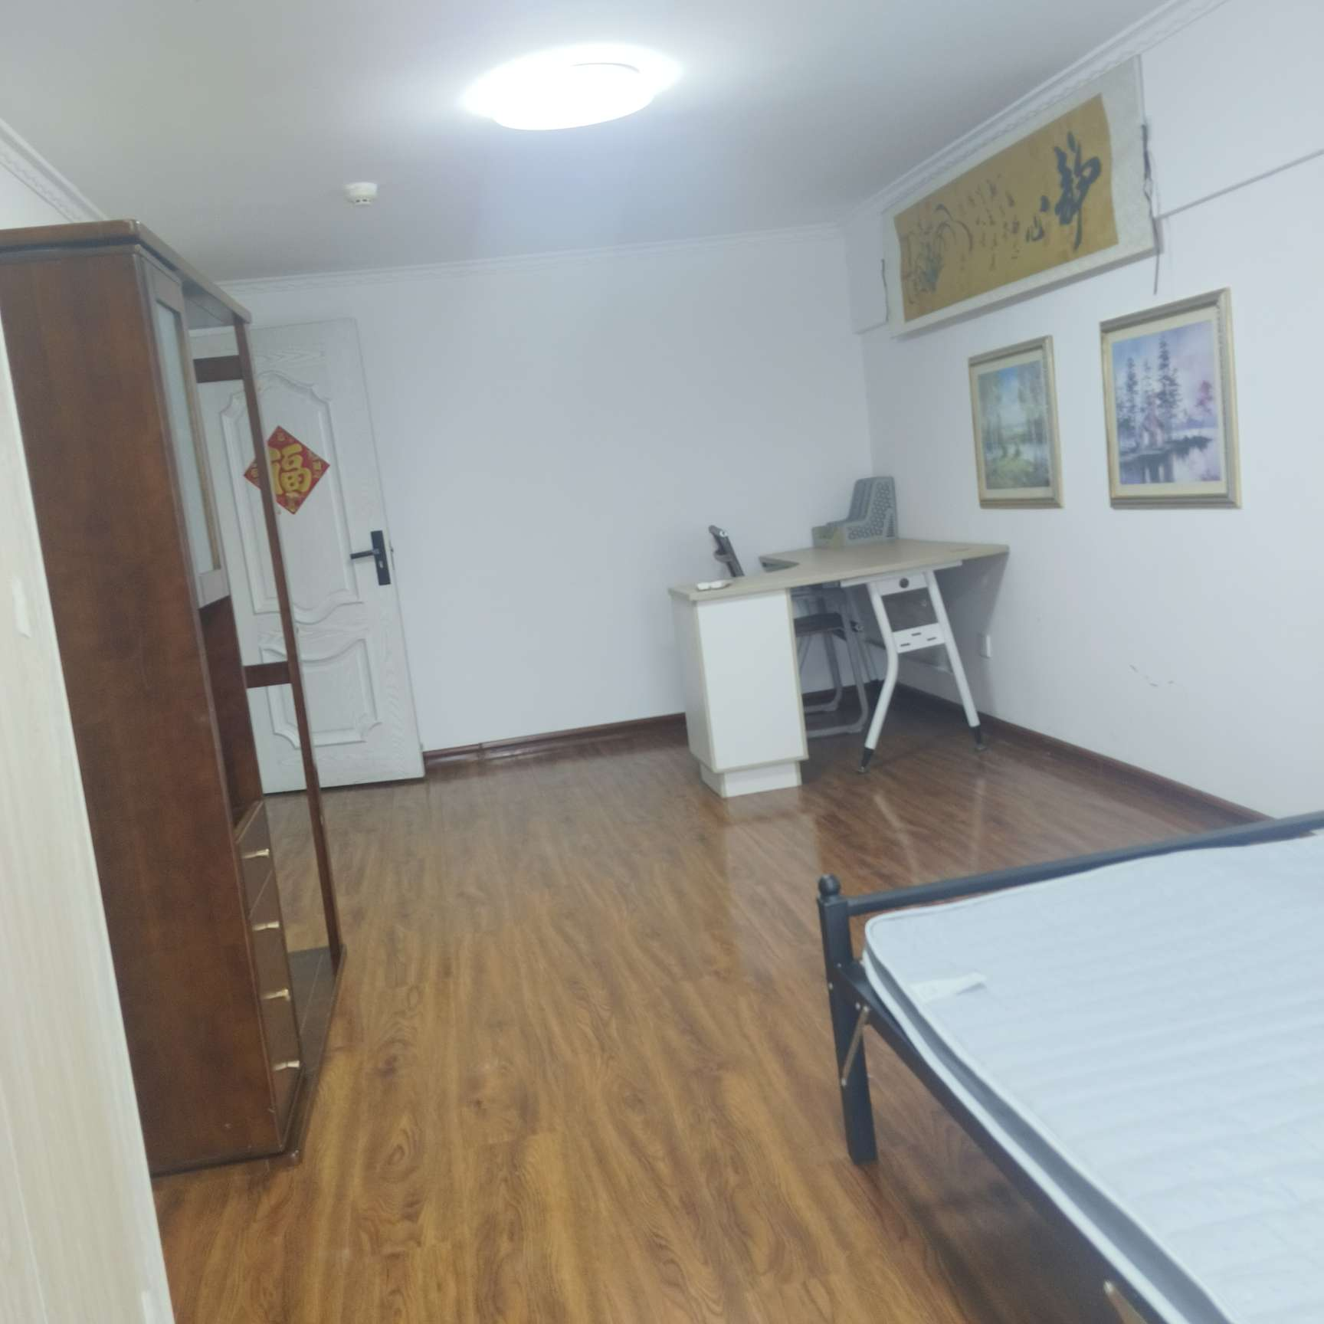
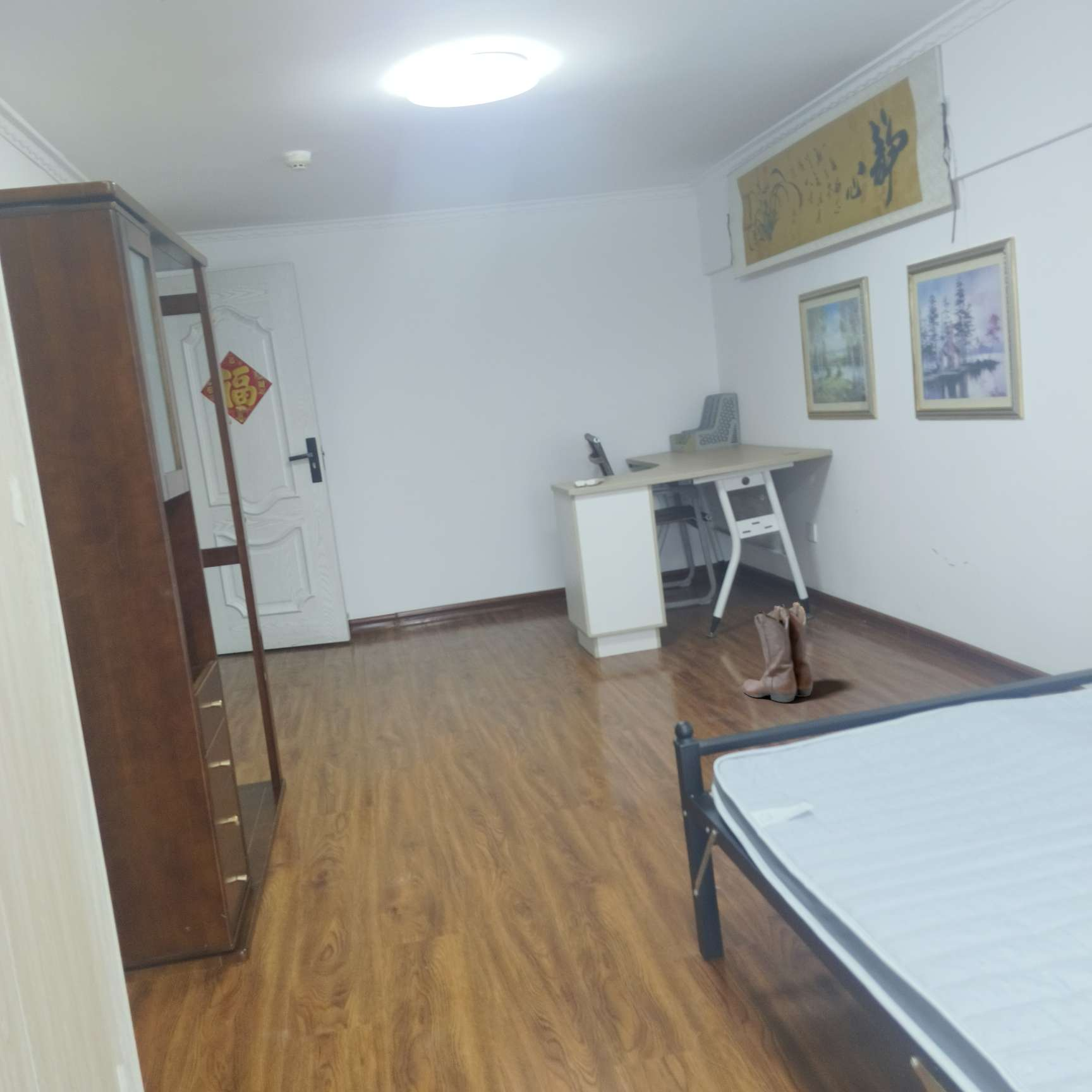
+ boots [741,601,813,703]
